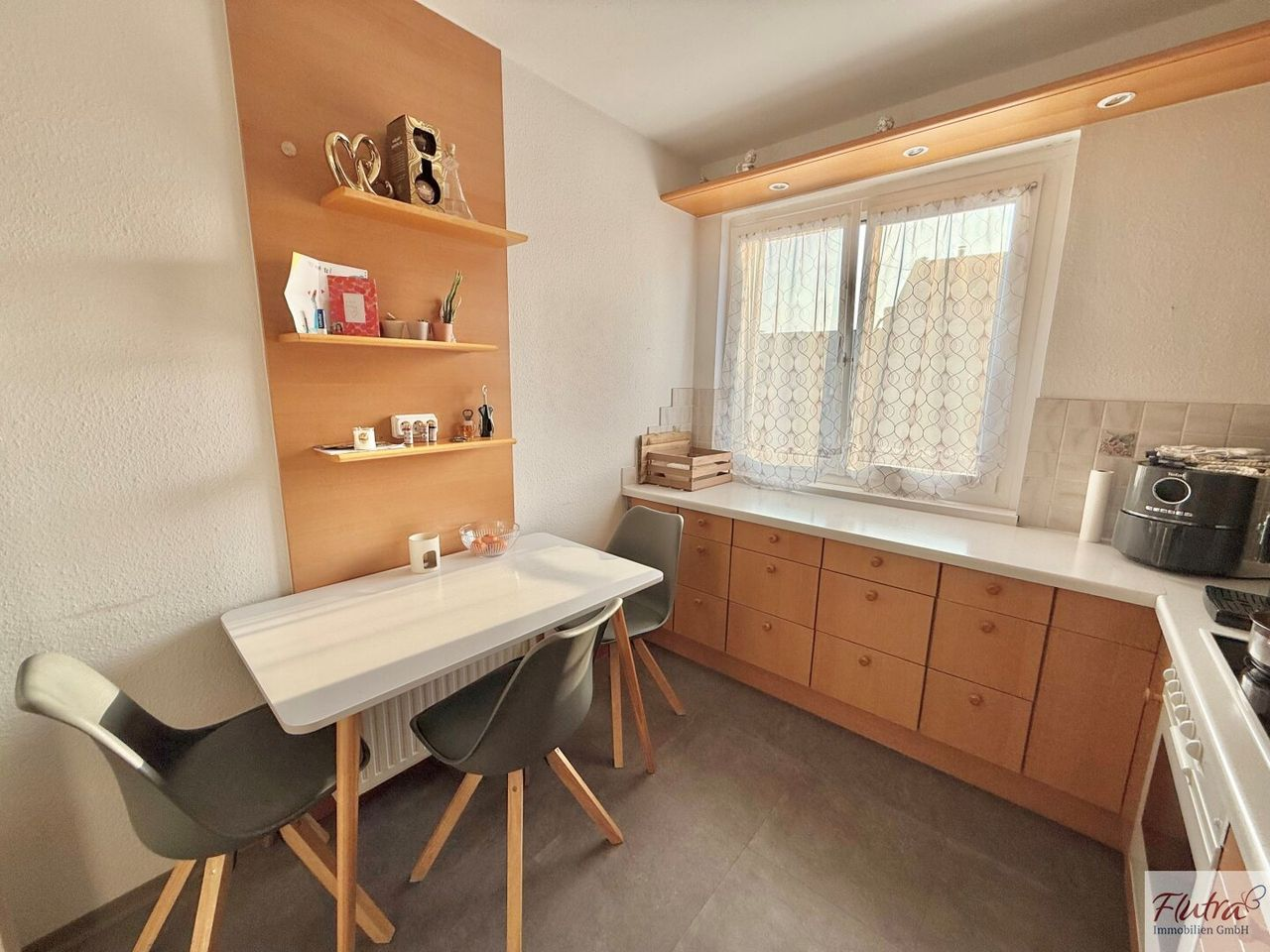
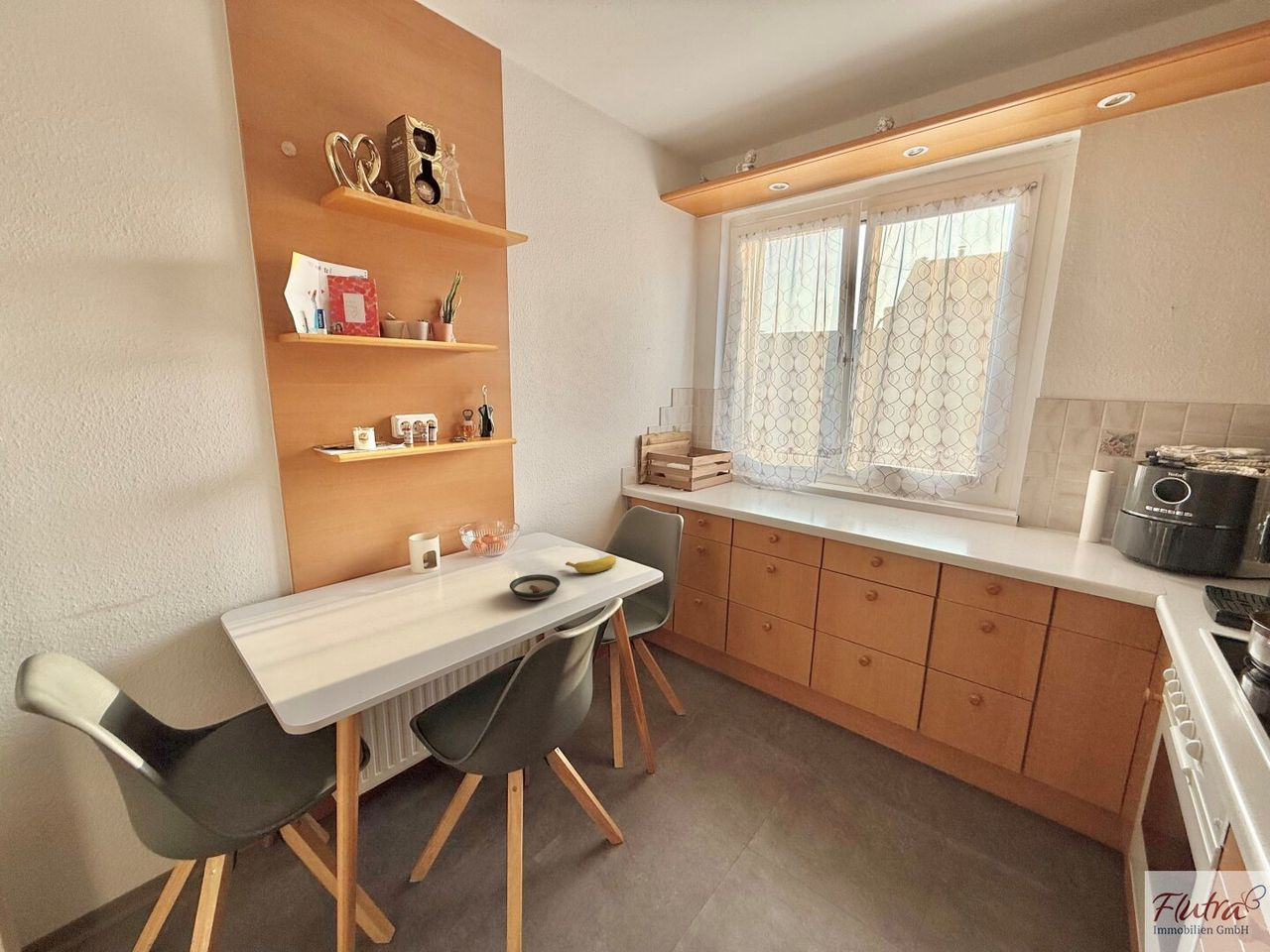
+ banana [565,554,617,574]
+ saucer [509,573,562,601]
